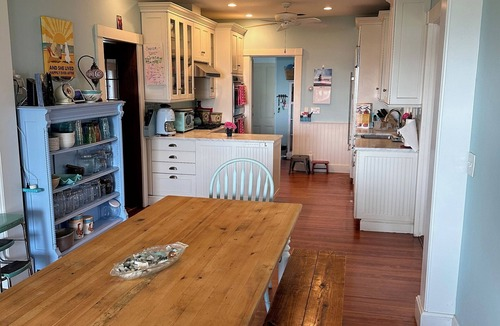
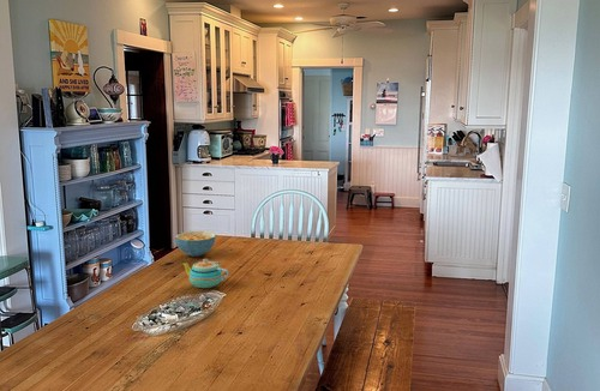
+ cereal bowl [174,230,217,258]
+ teapot [180,258,229,289]
